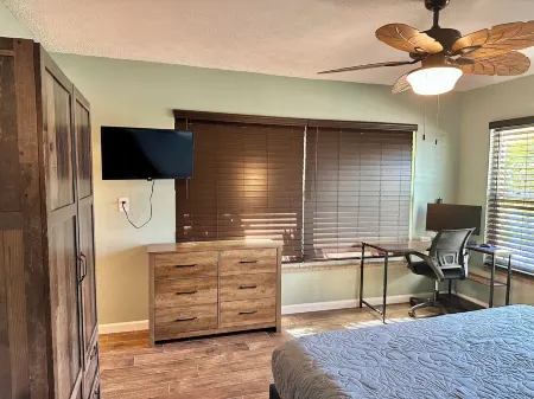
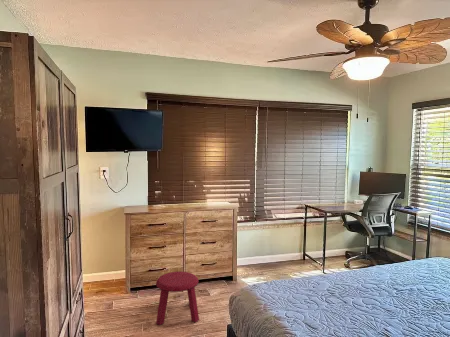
+ stool [155,270,200,326]
